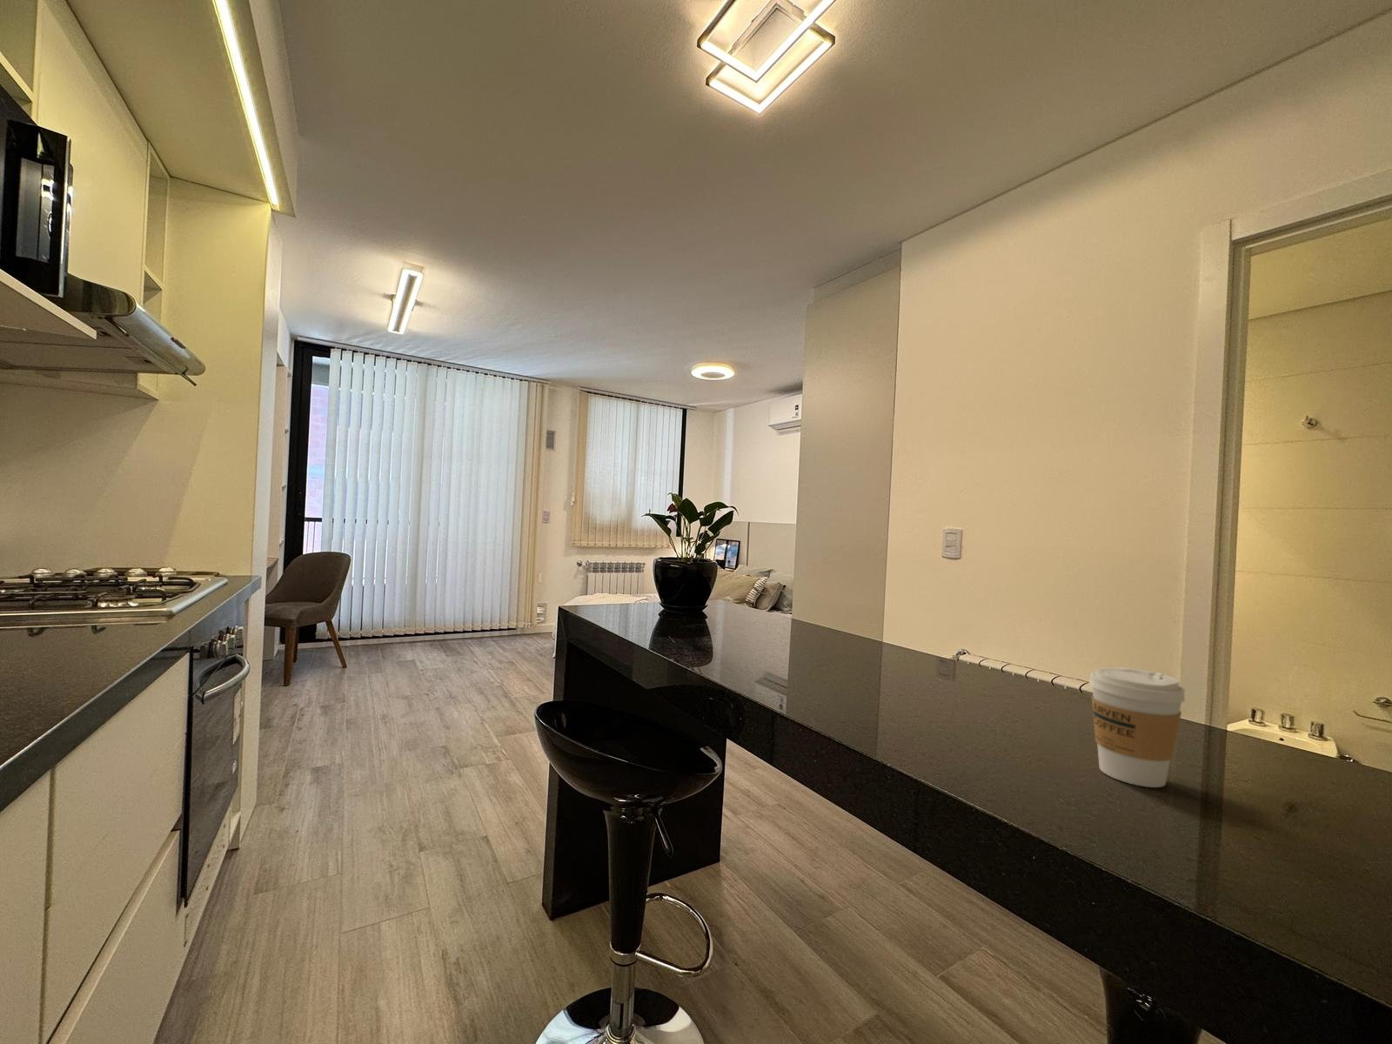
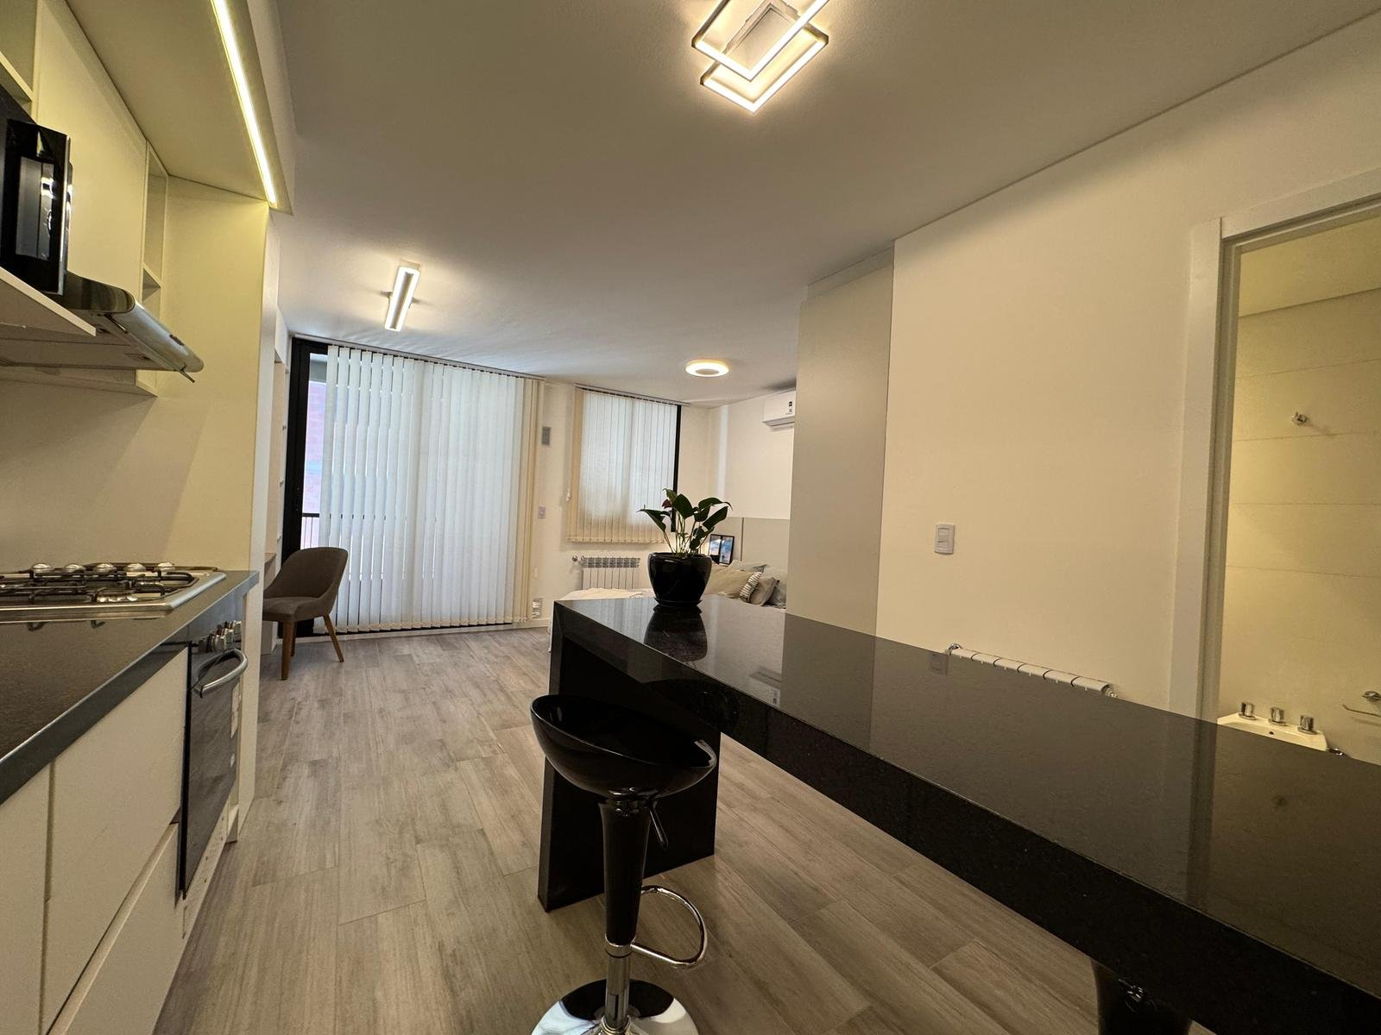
- coffee cup [1088,667,1186,788]
